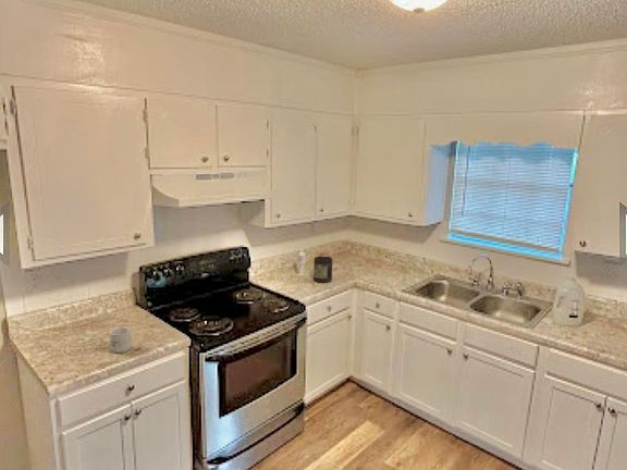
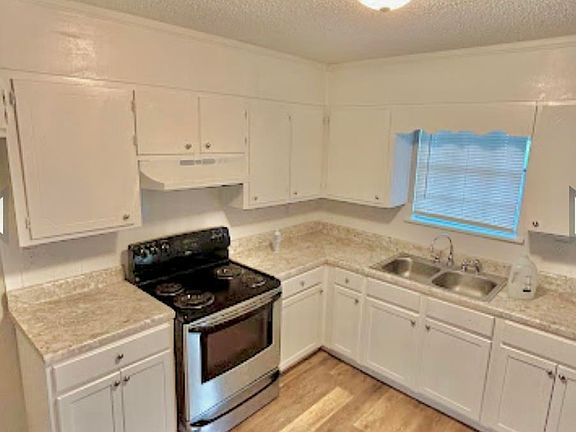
- jar [312,251,333,284]
- mug [109,326,132,354]
